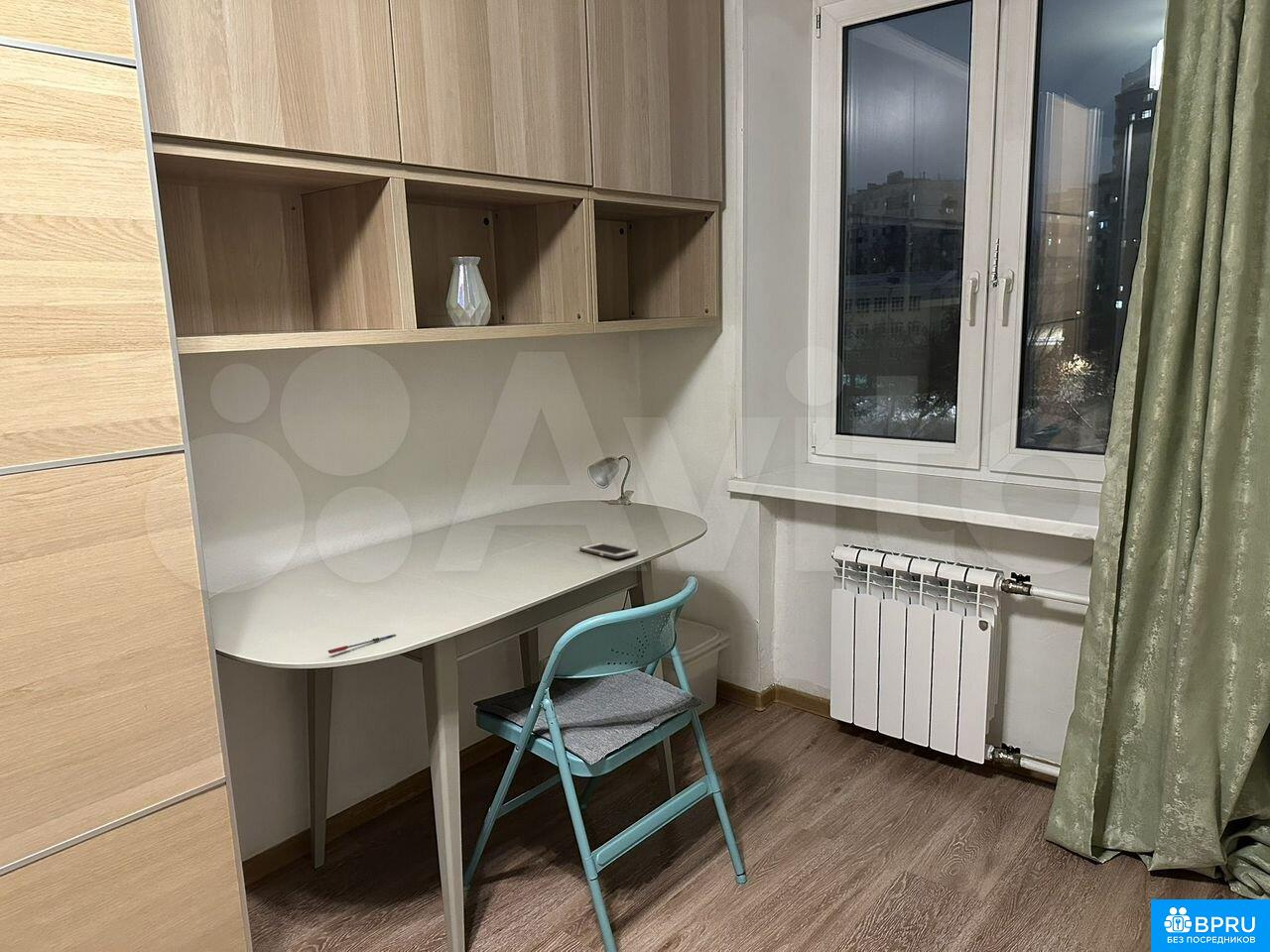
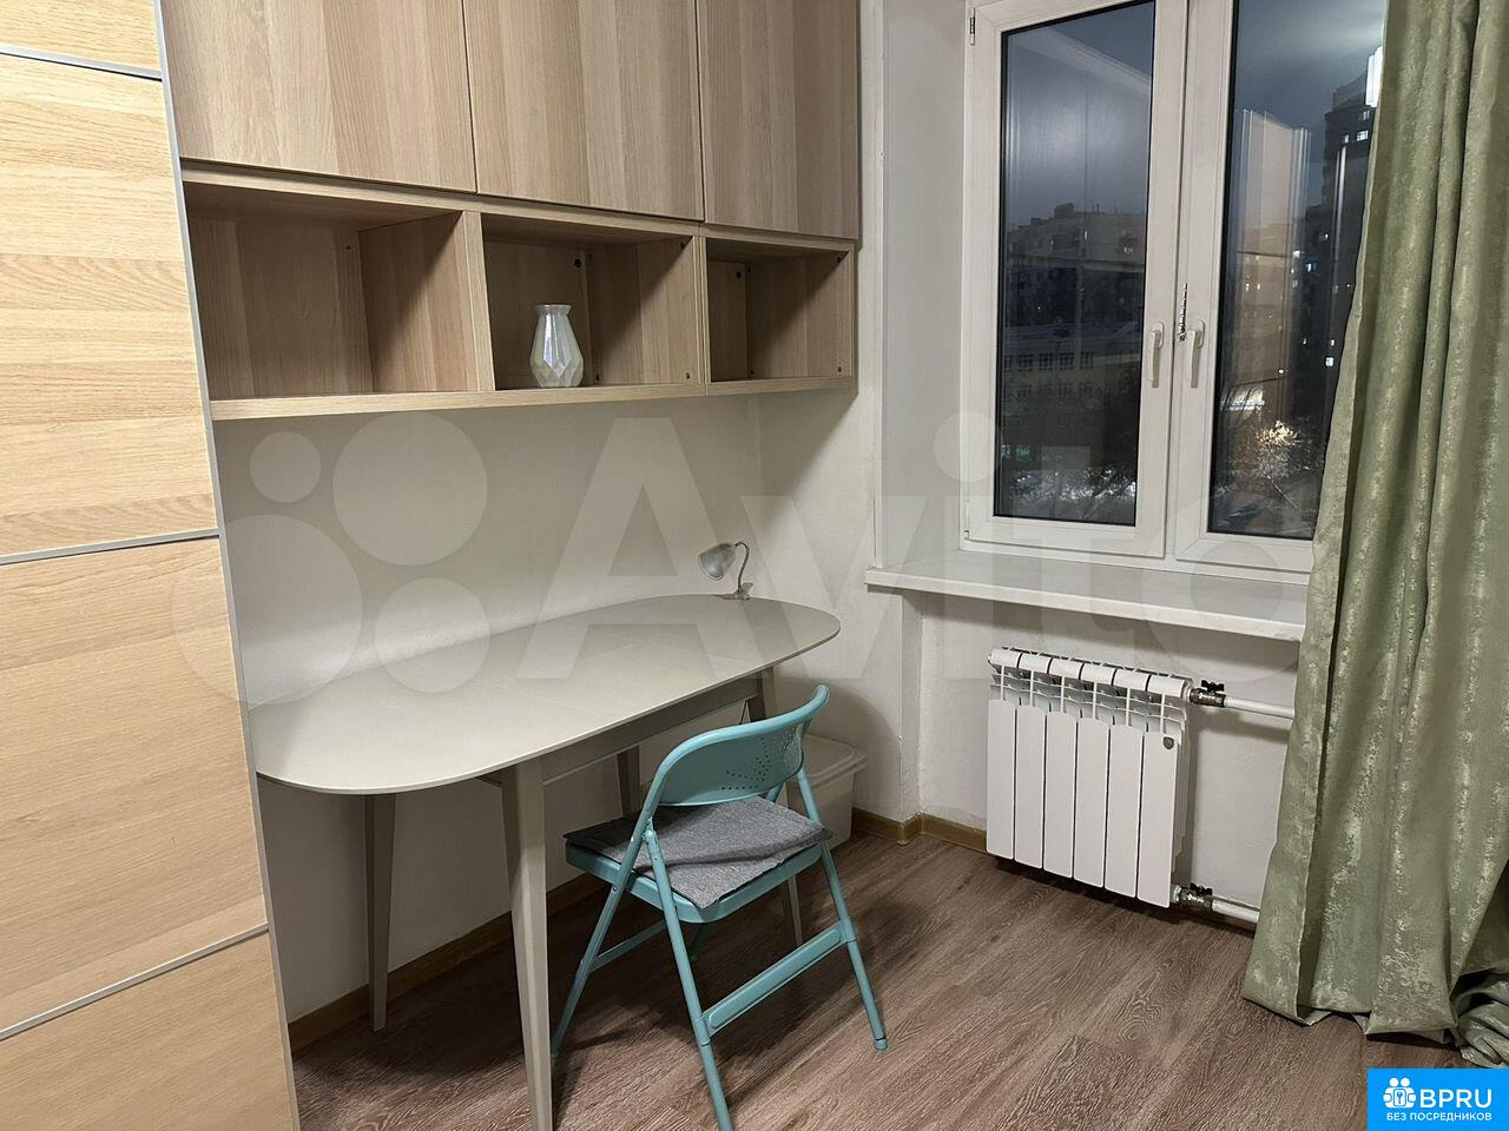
- cell phone [578,541,639,559]
- pen [327,634,397,654]
